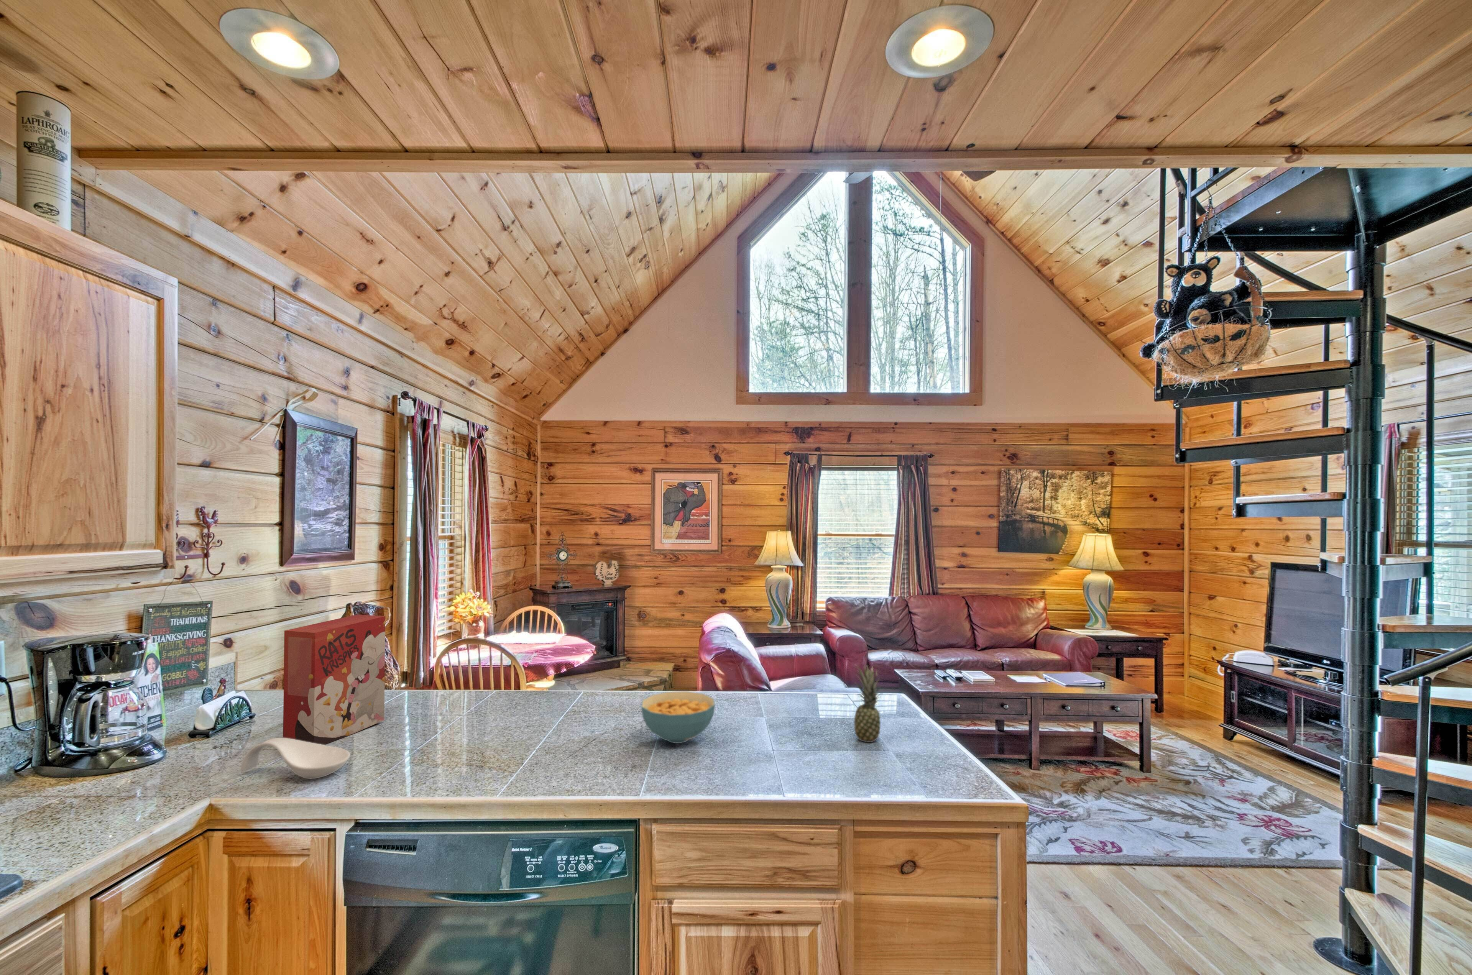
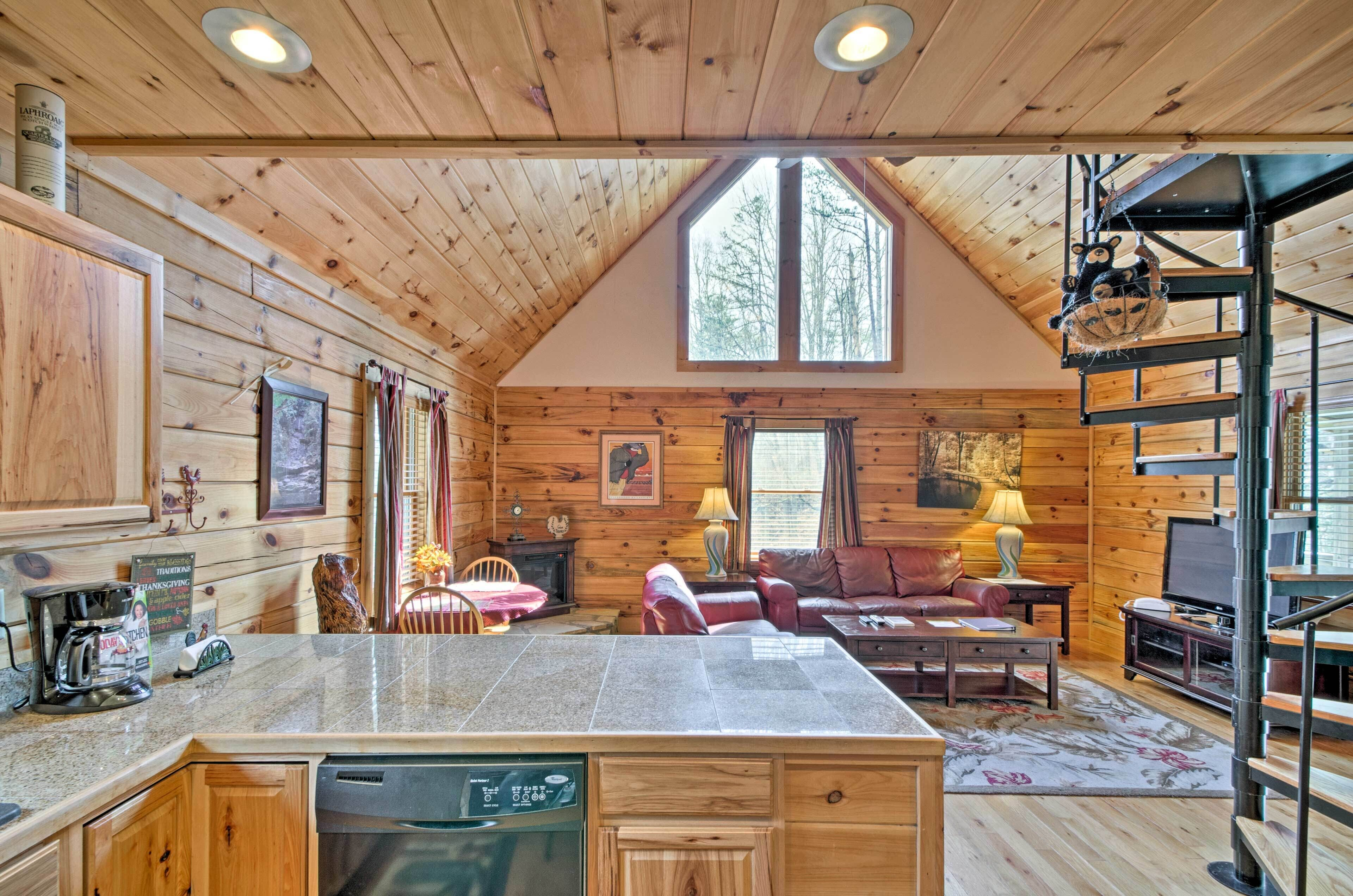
- cereal bowl [641,691,716,744]
- spoon rest [239,738,350,779]
- fruit [854,664,883,743]
- cereal box [283,614,385,745]
